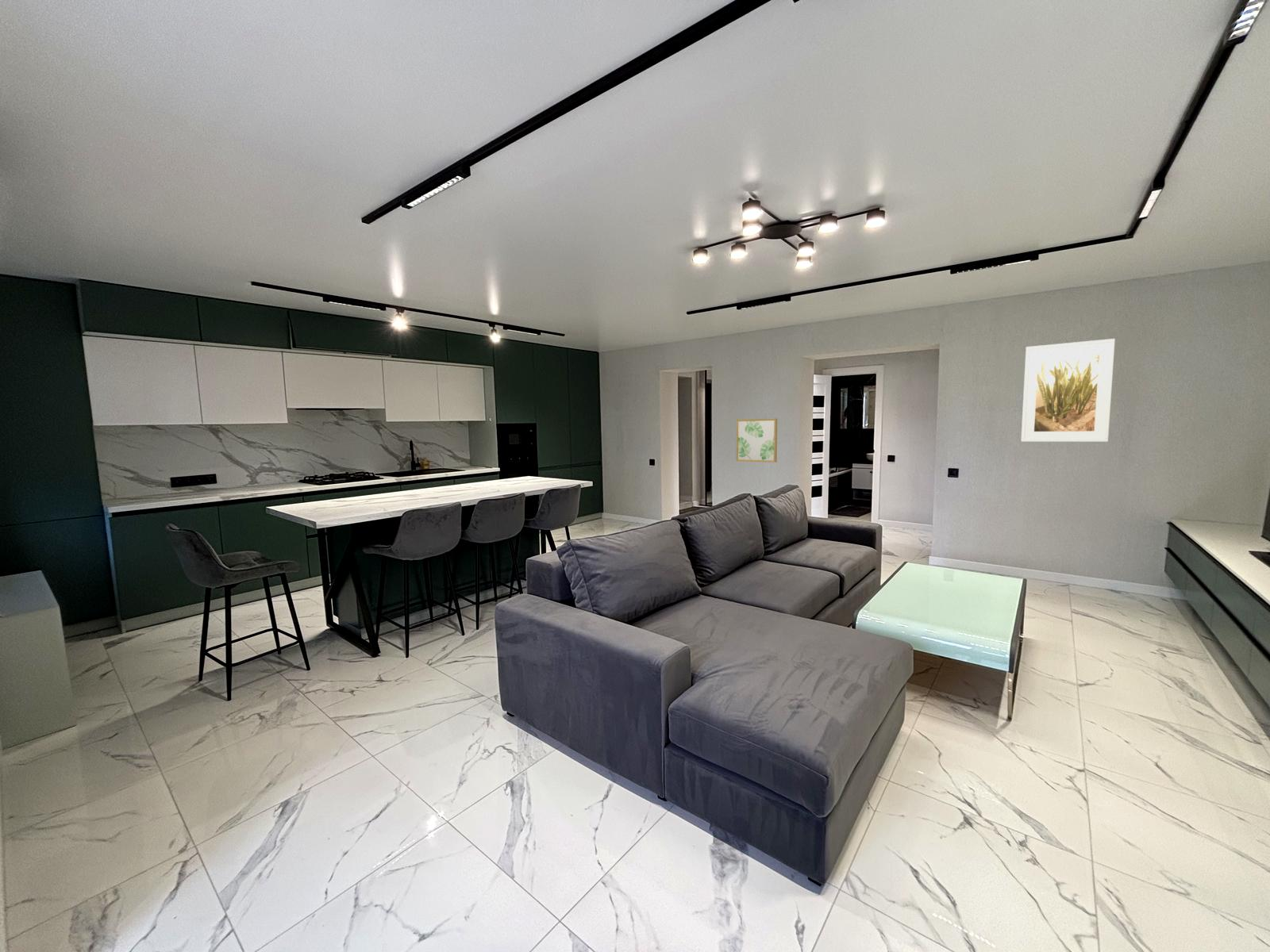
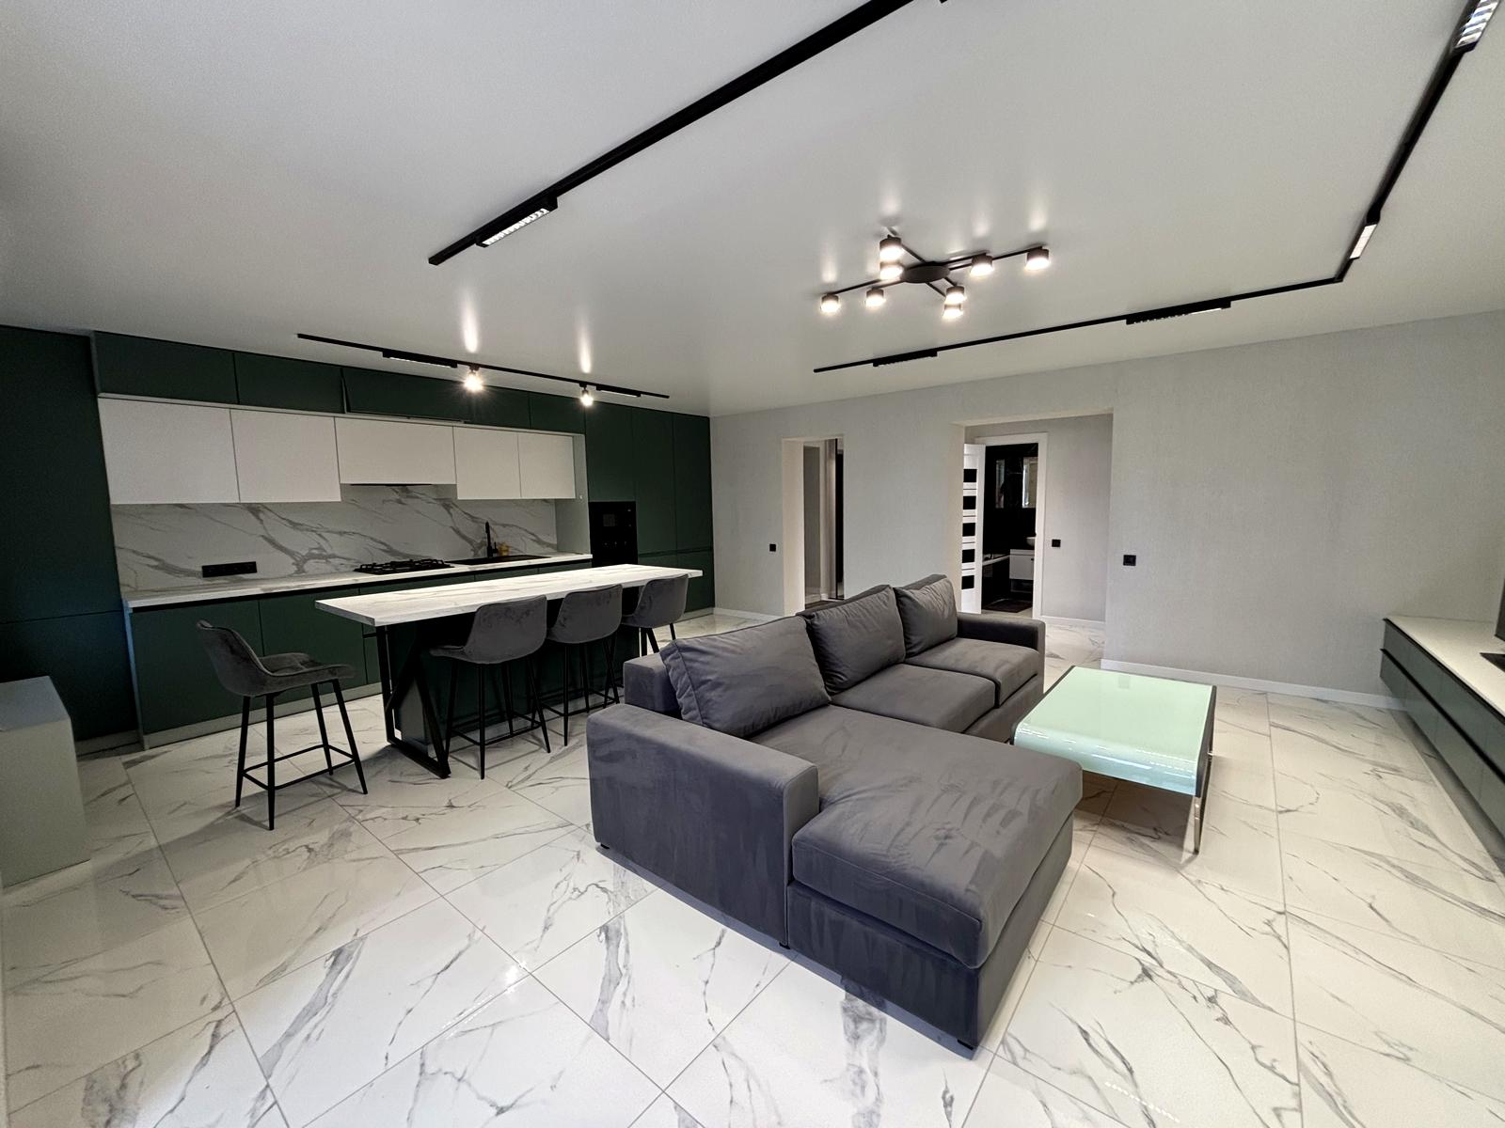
- wall art [736,417,778,463]
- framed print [1020,338,1116,443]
